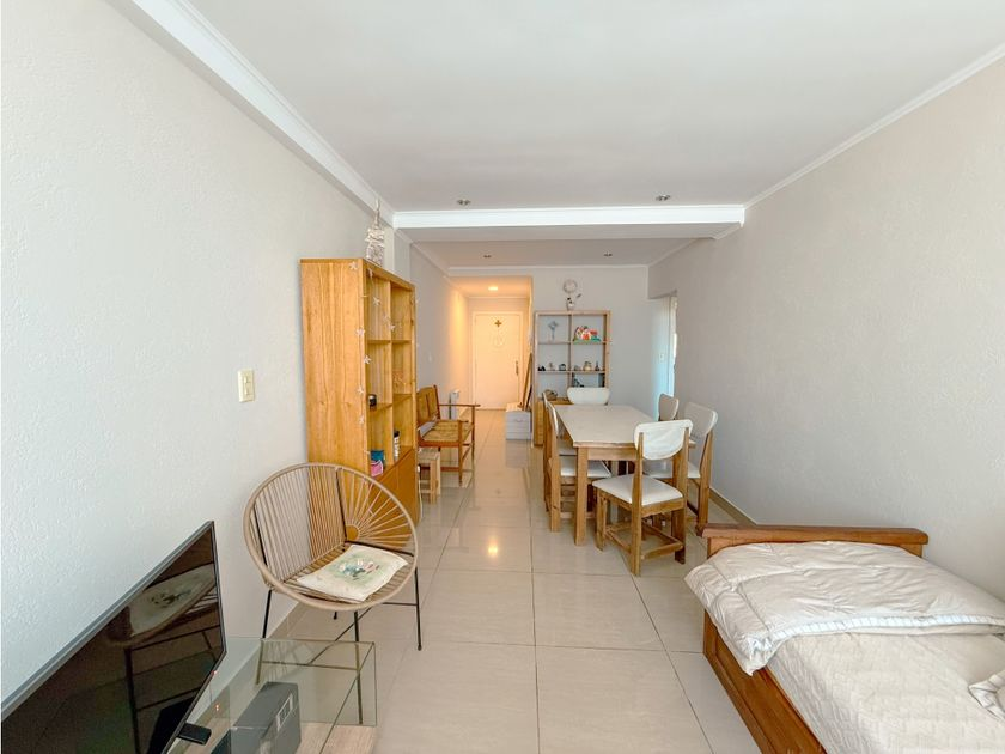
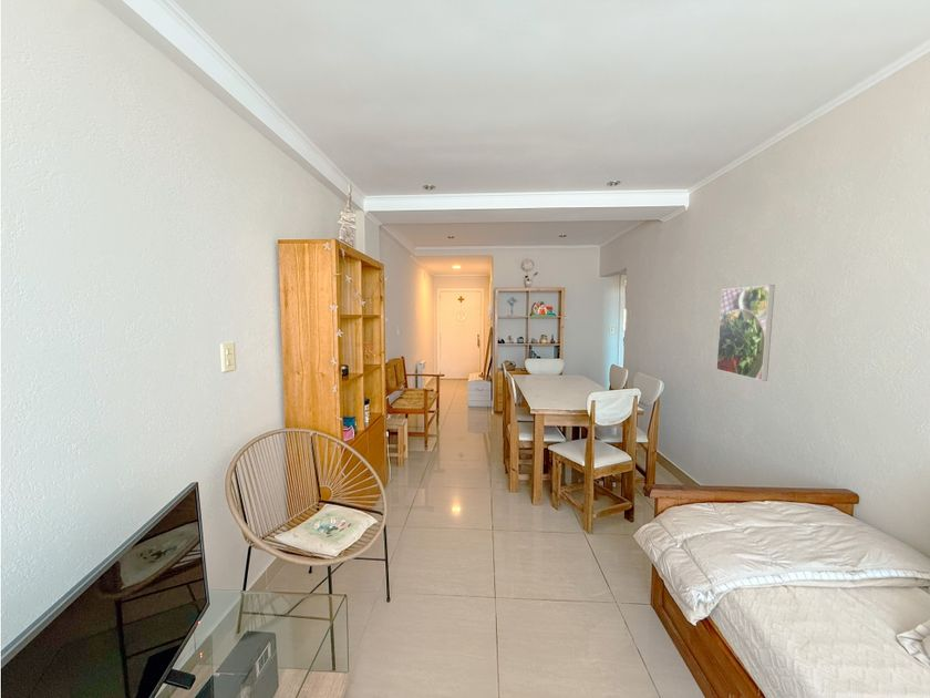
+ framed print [715,284,776,382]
